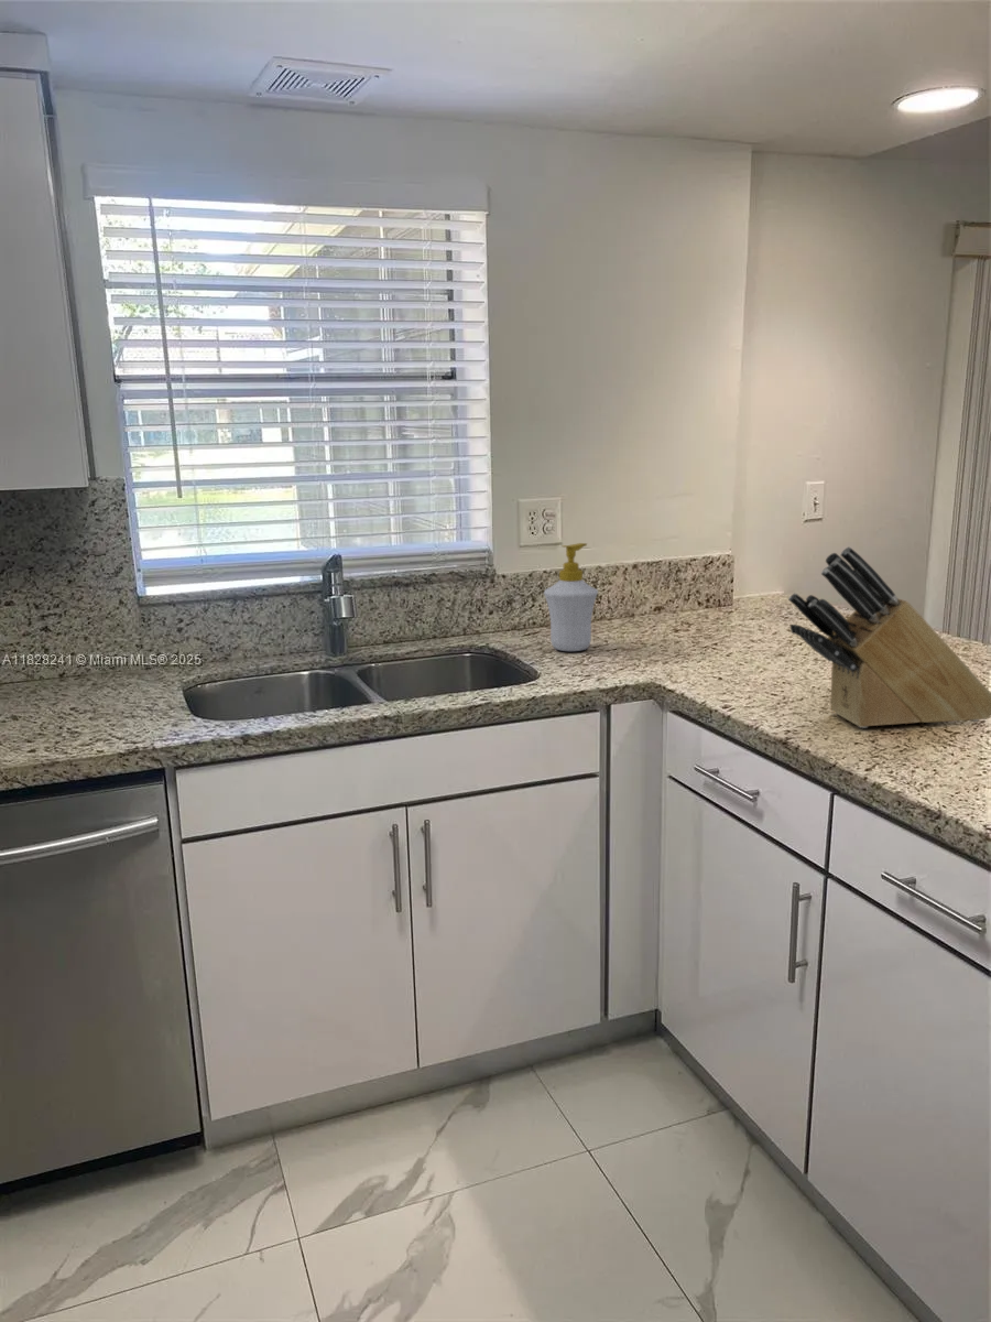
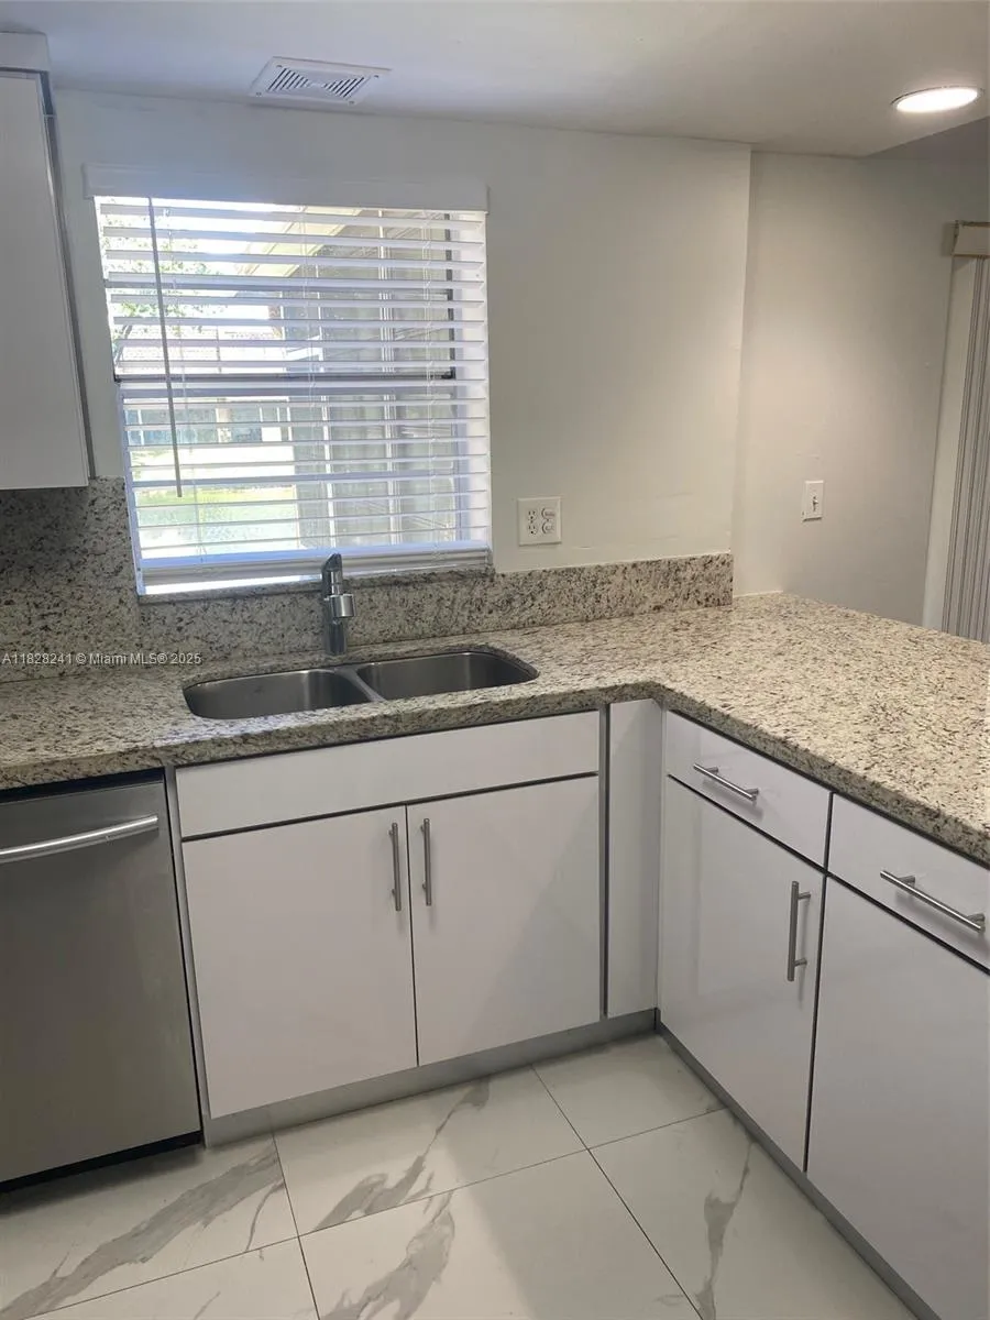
- knife block [787,545,991,729]
- soap bottle [543,542,599,652]
